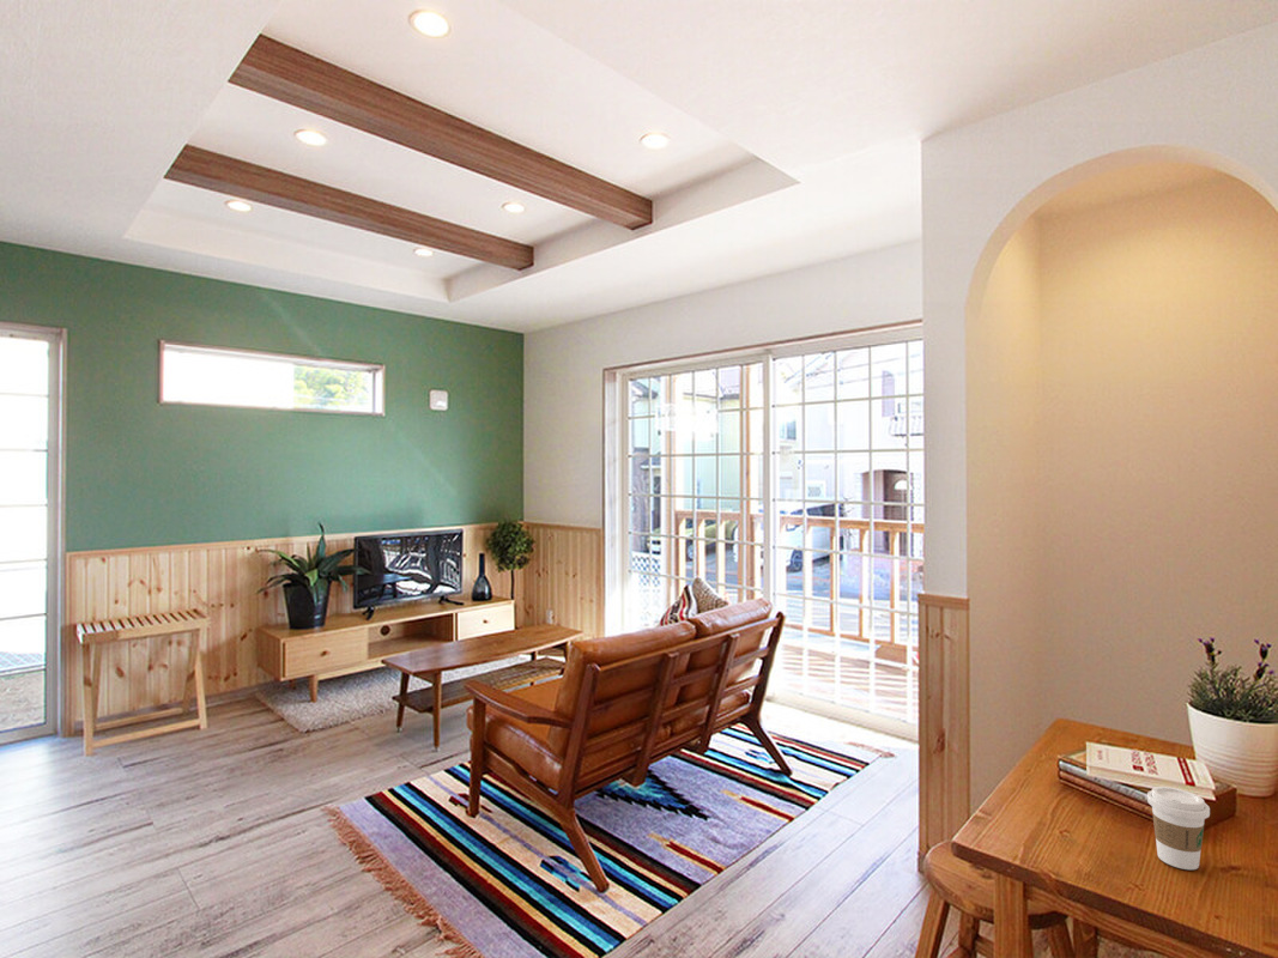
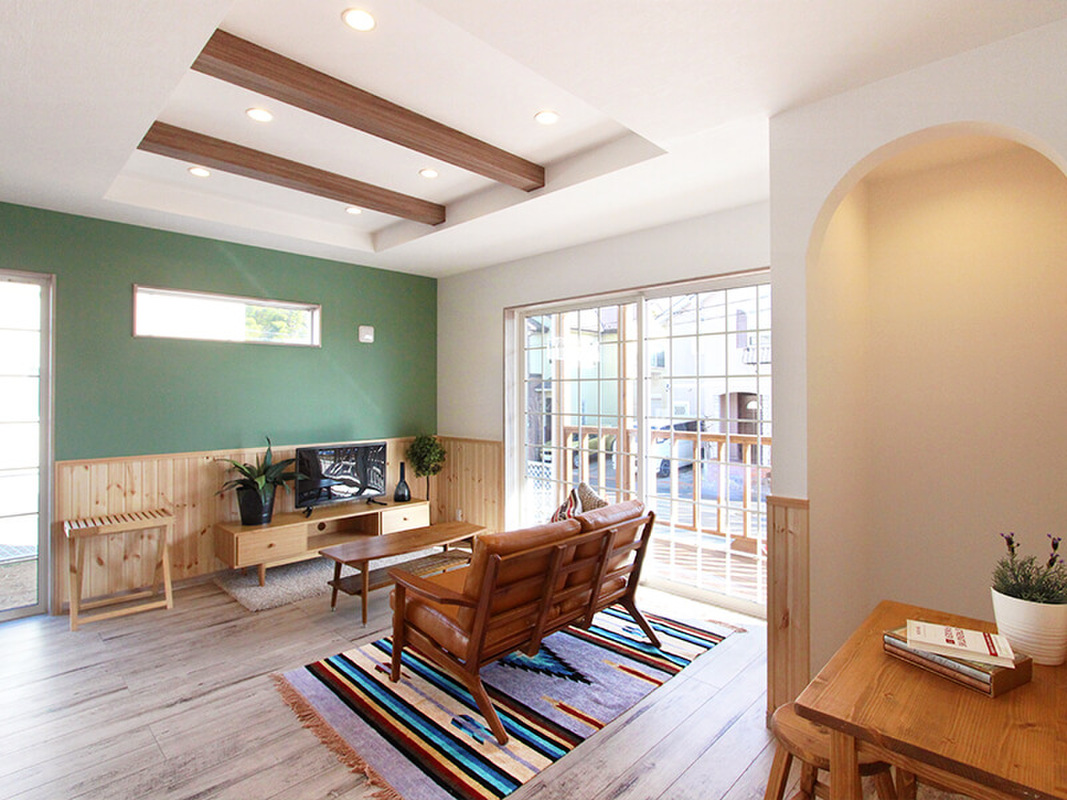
- coffee cup [1146,786,1211,871]
